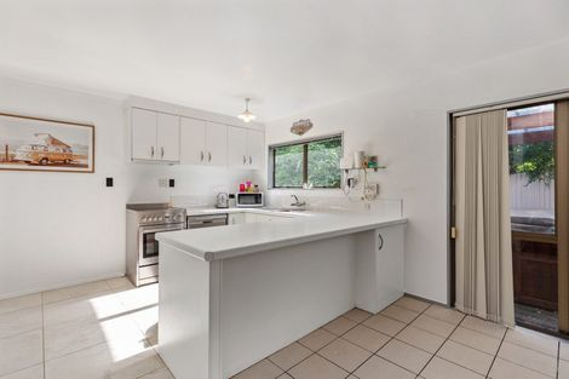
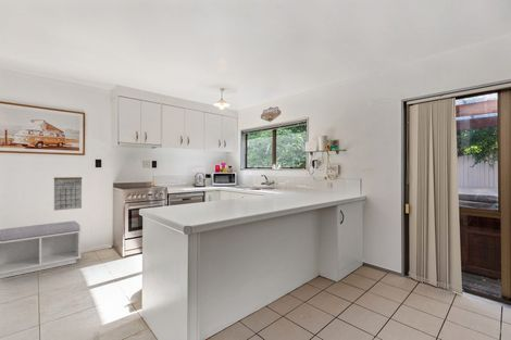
+ calendar [53,174,83,212]
+ bench [0,219,83,279]
